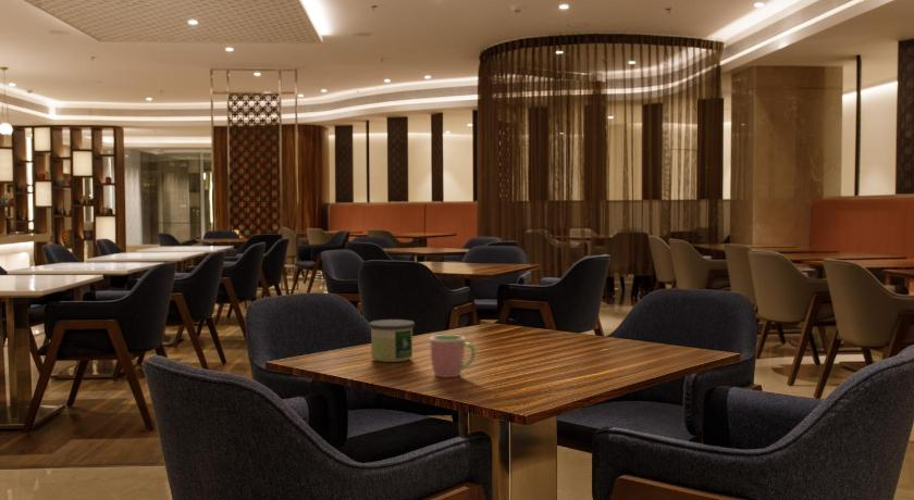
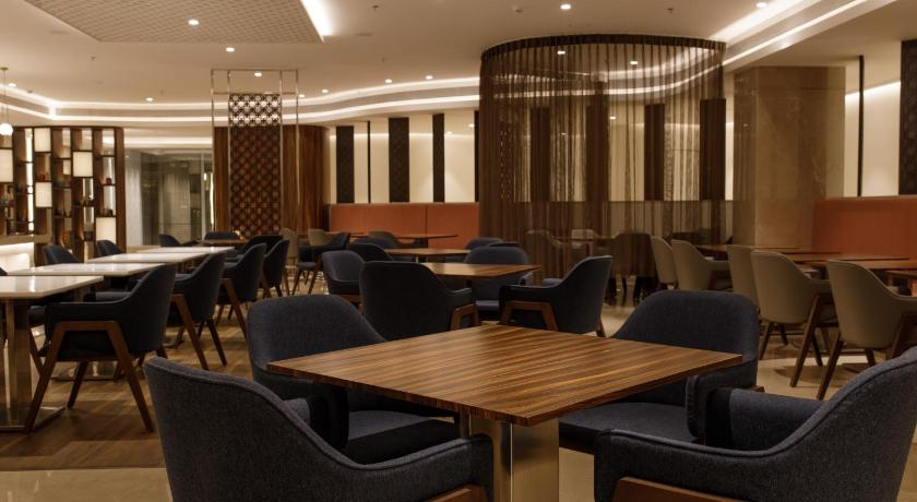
- candle [368,318,416,363]
- cup [429,334,477,378]
